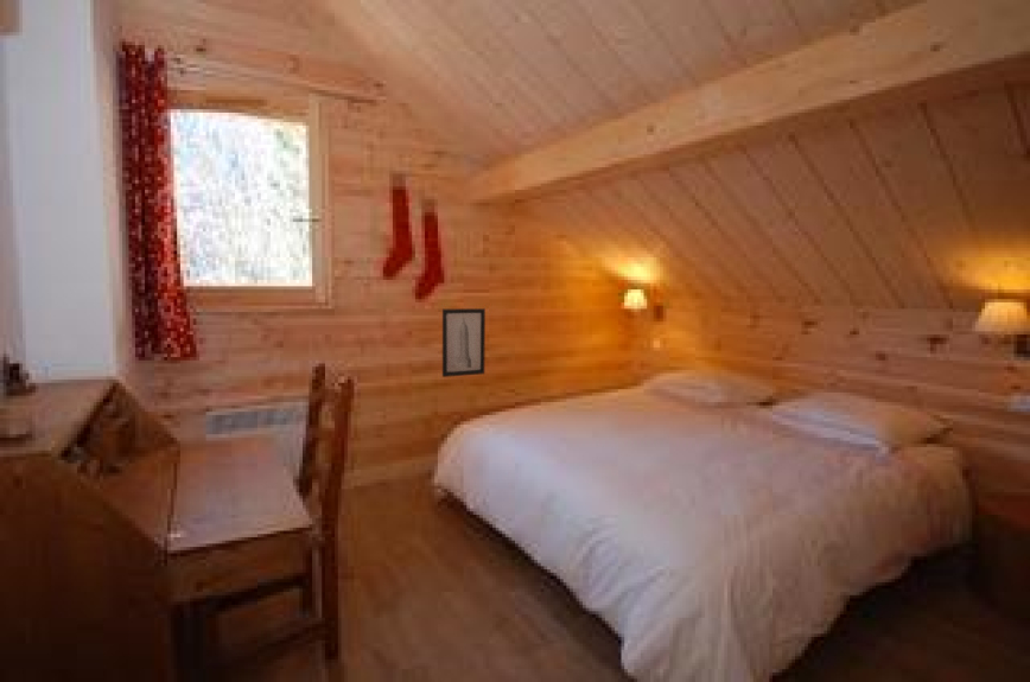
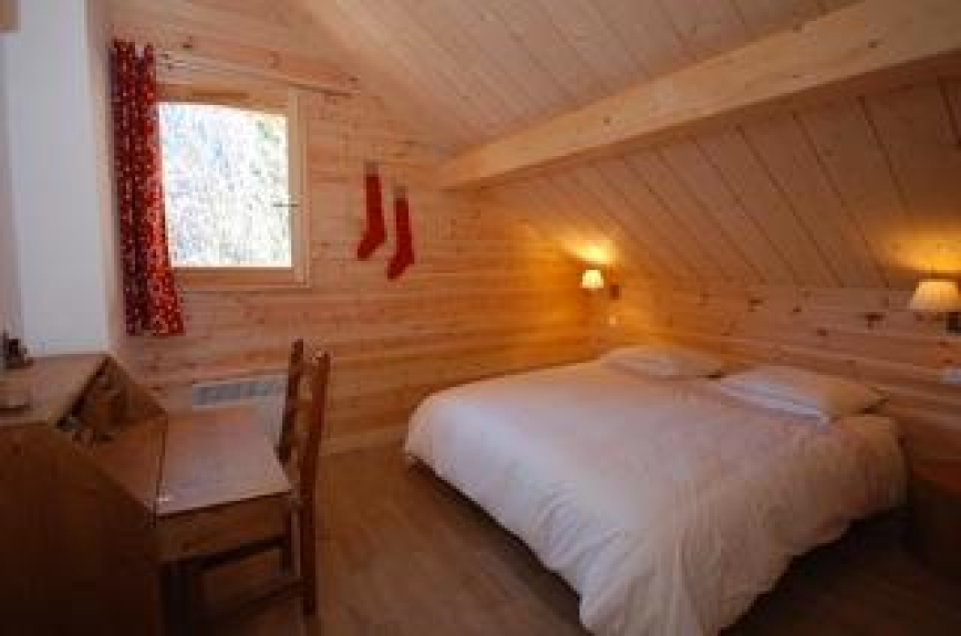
- wall art [441,307,487,378]
